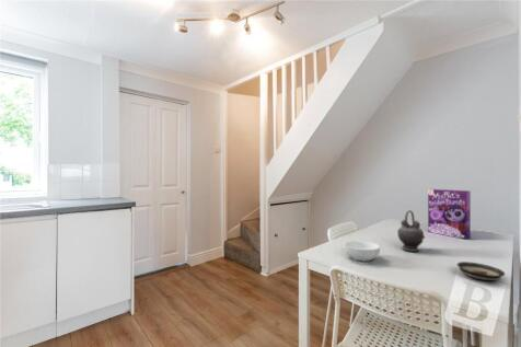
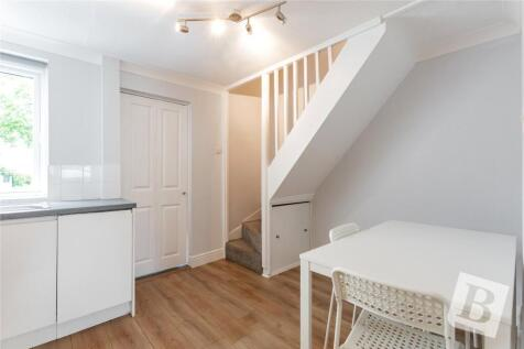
- saucer [456,261,506,281]
- teapot [396,209,427,253]
- cereal box [427,188,472,240]
- cereal bowl [344,240,381,263]
